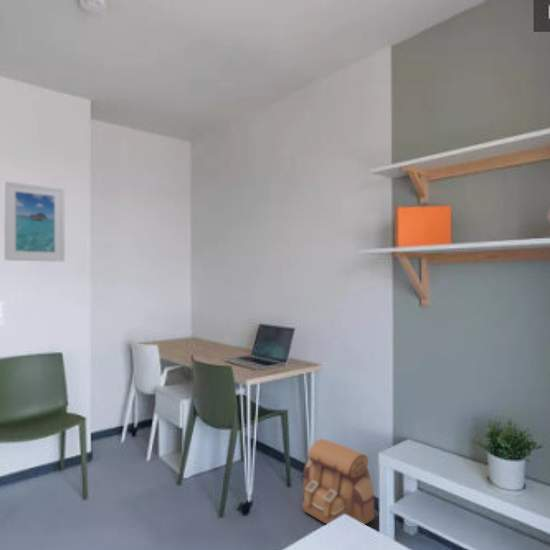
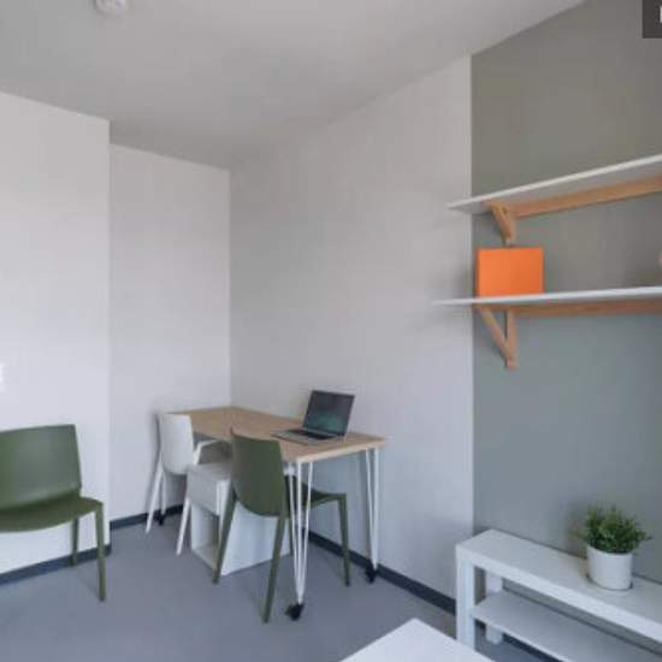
- backpack [301,438,375,525]
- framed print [3,180,66,262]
